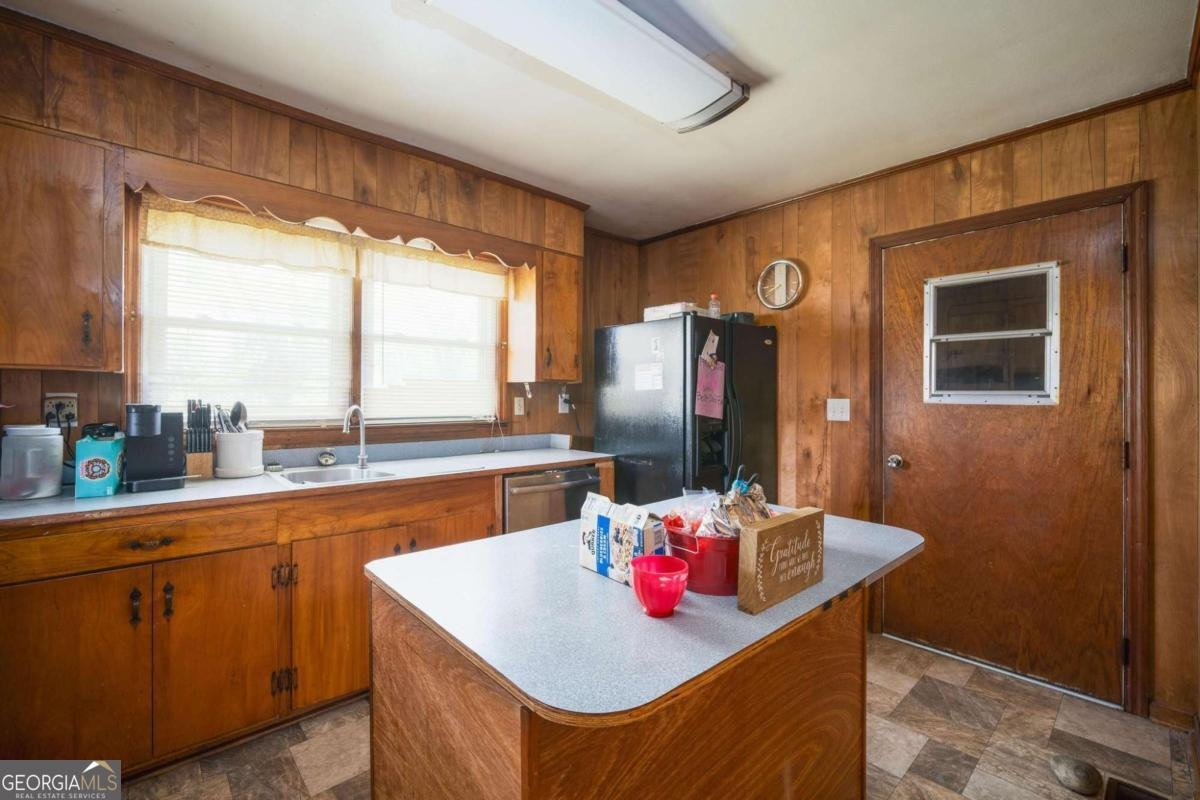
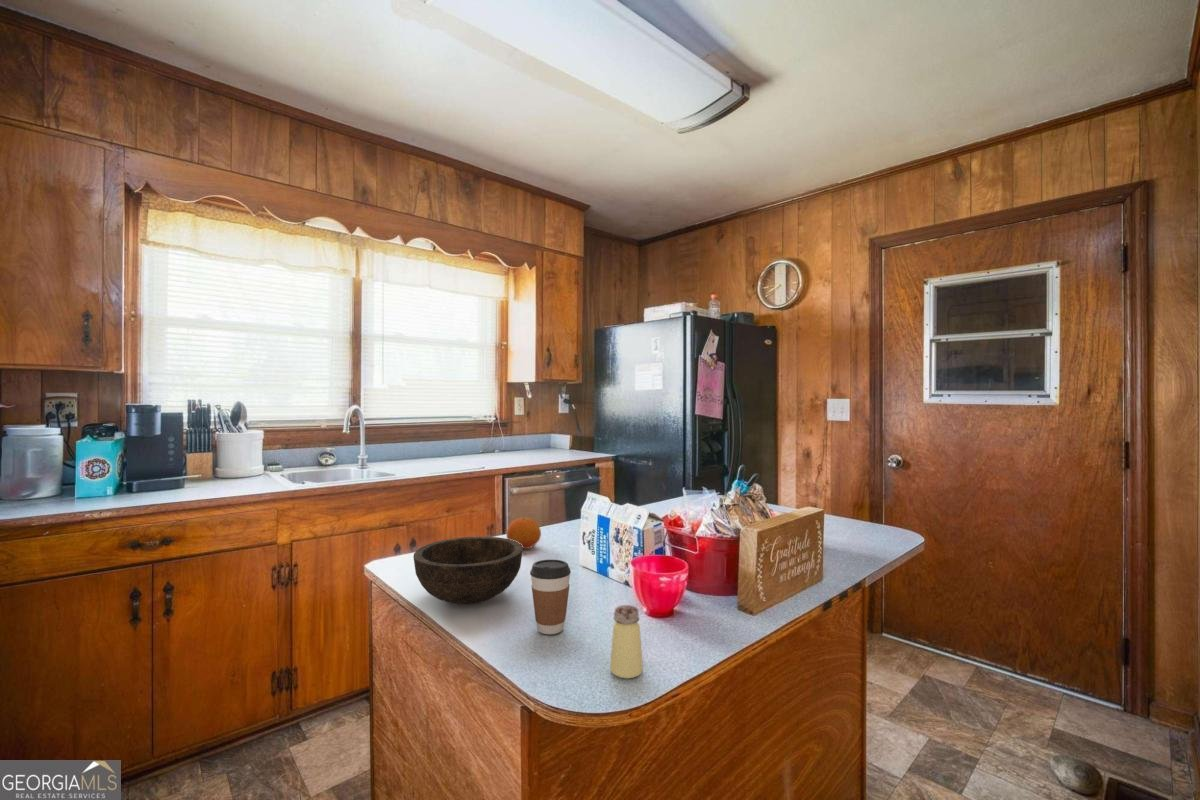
+ saltshaker [609,604,644,680]
+ bowl [412,536,524,605]
+ coffee cup [529,559,572,635]
+ fruit [505,517,542,550]
